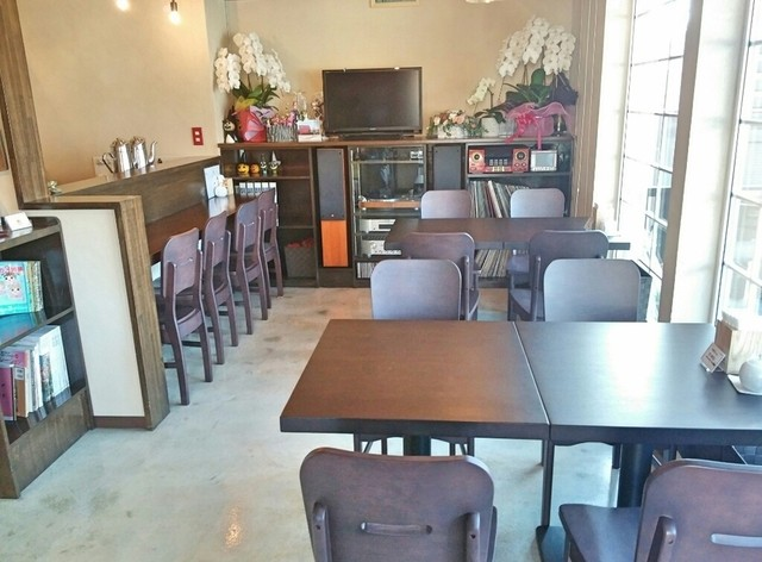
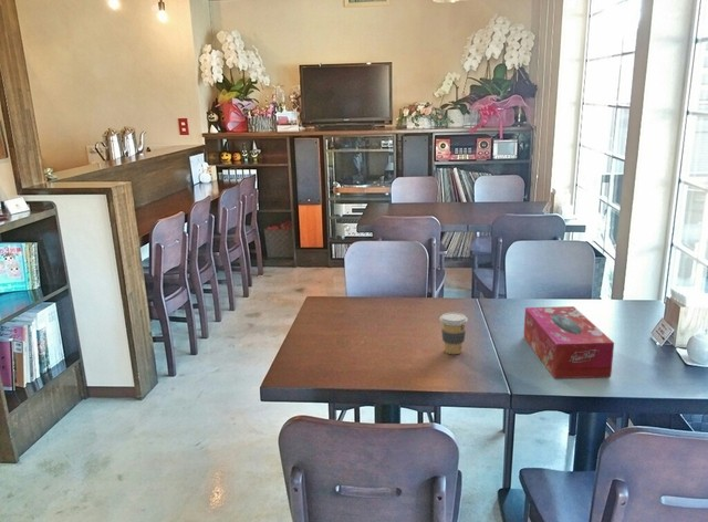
+ coffee cup [439,312,469,355]
+ tissue box [522,305,615,379]
